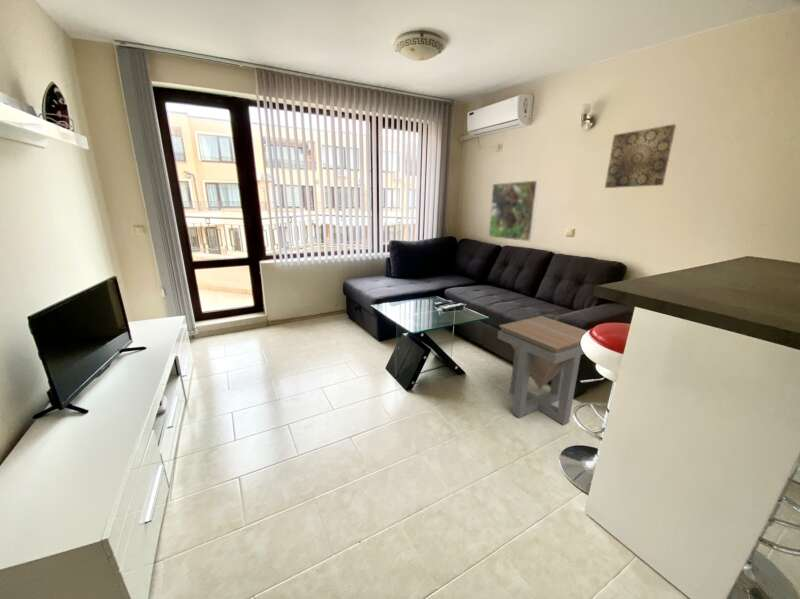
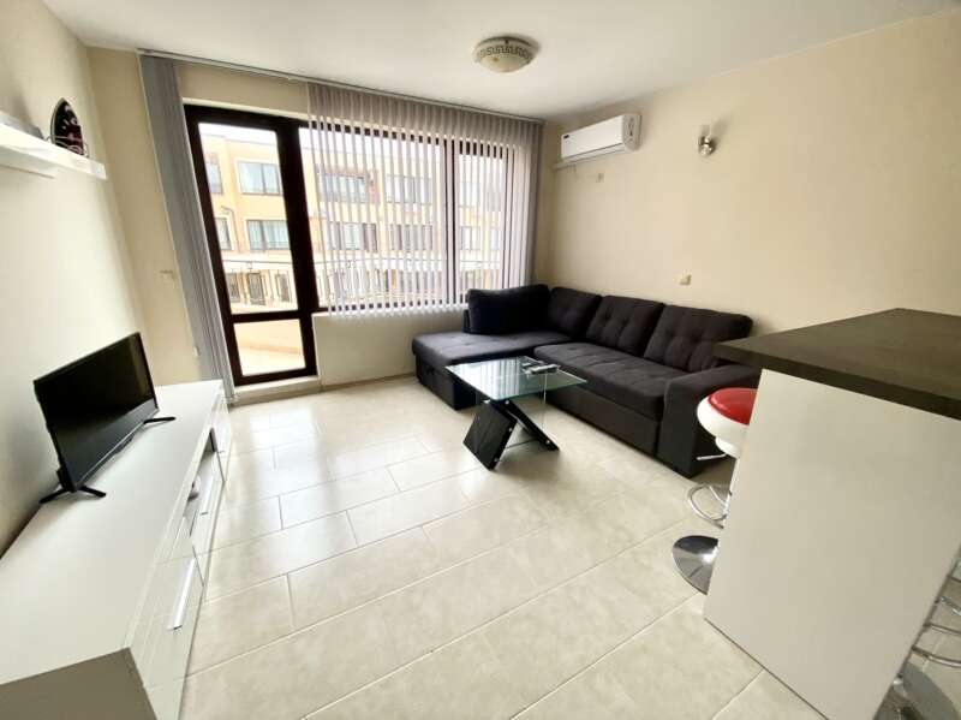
- wall art [604,123,677,189]
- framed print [488,179,540,242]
- side table [496,315,589,426]
